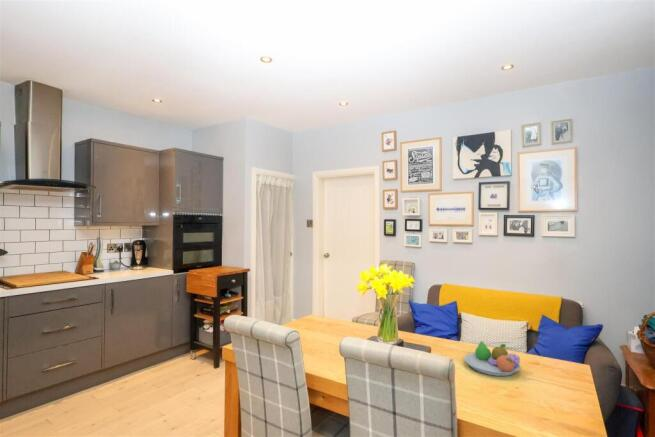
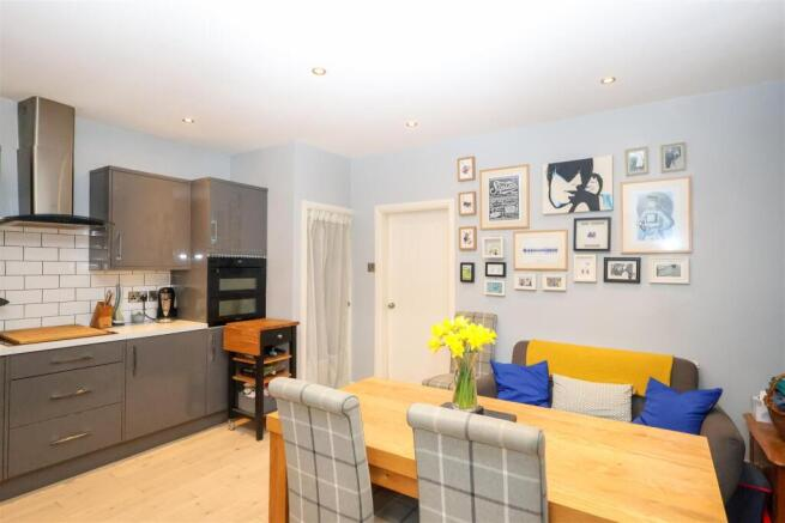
- fruit bowl [463,340,521,377]
